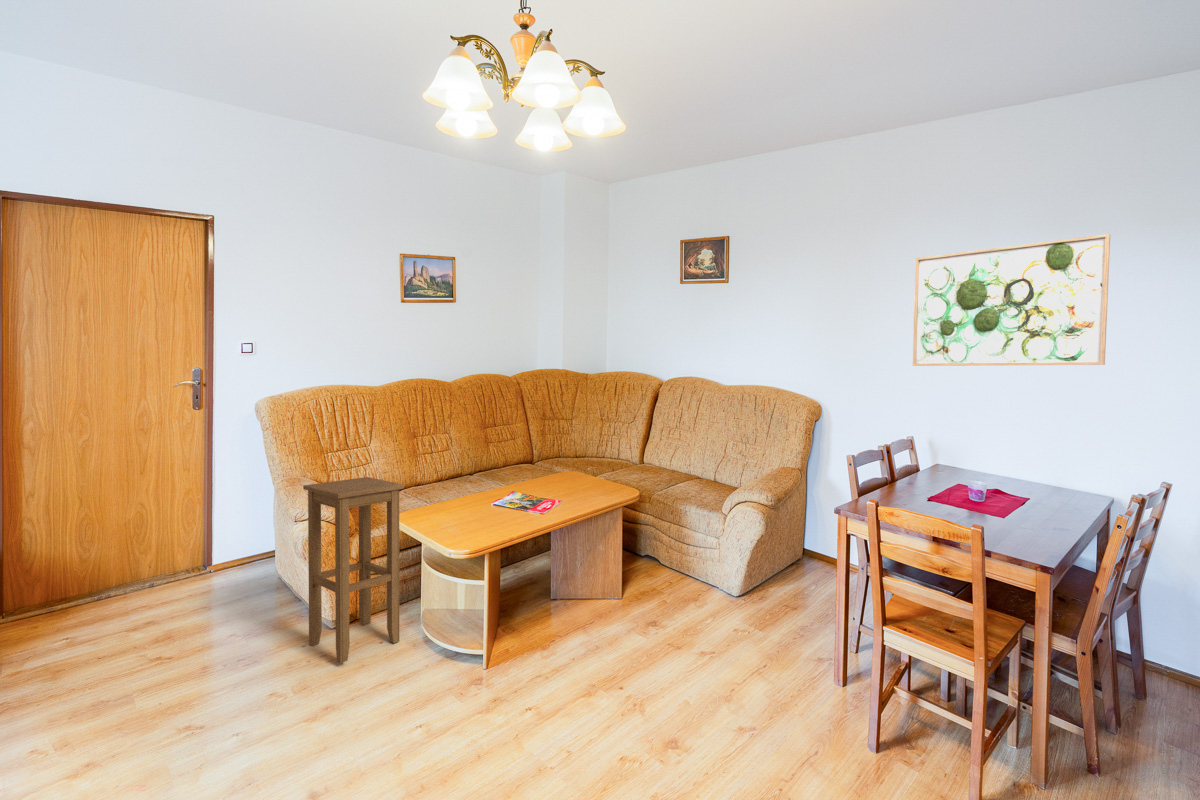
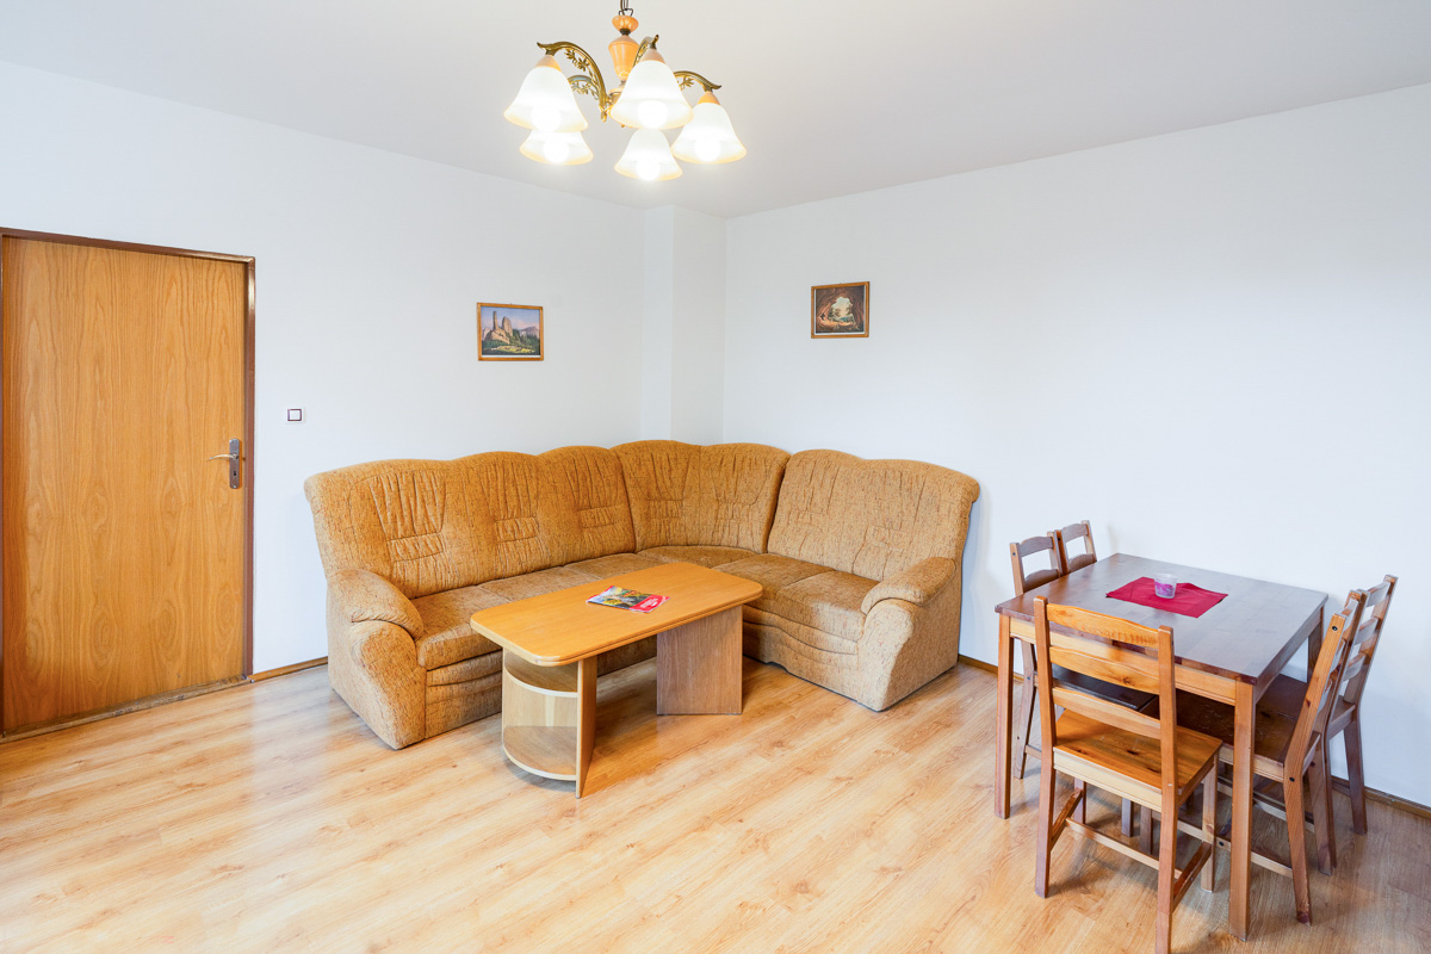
- stool [302,476,405,664]
- wall art [912,233,1111,367]
